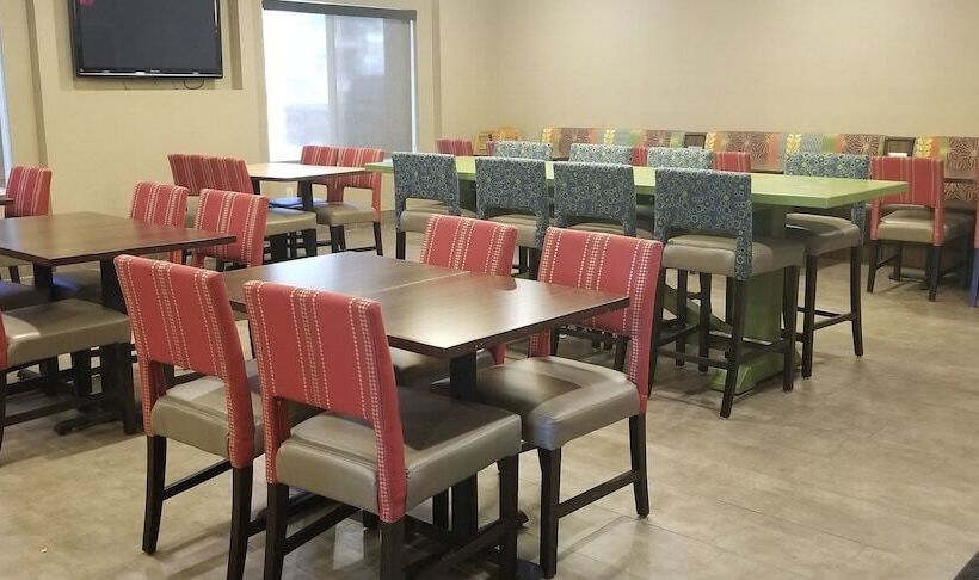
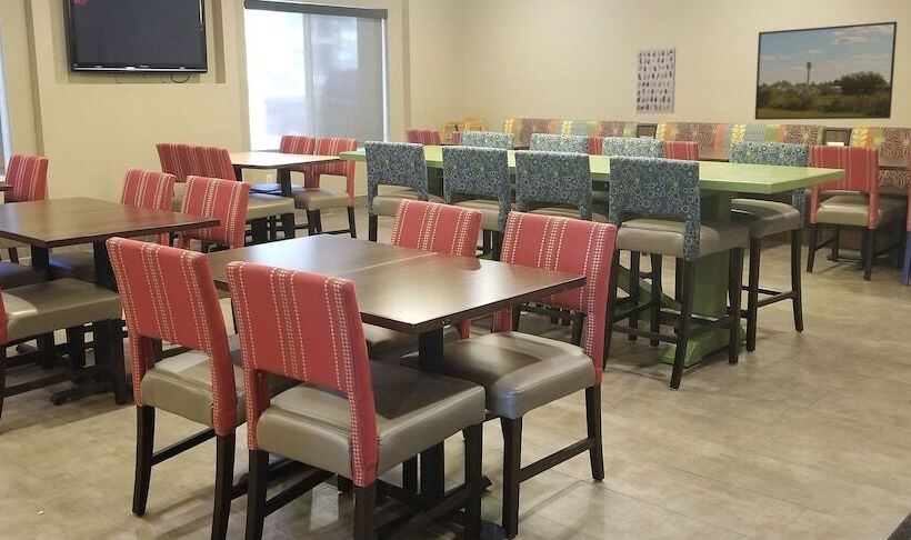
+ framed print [754,21,898,121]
+ wall art [635,47,677,114]
